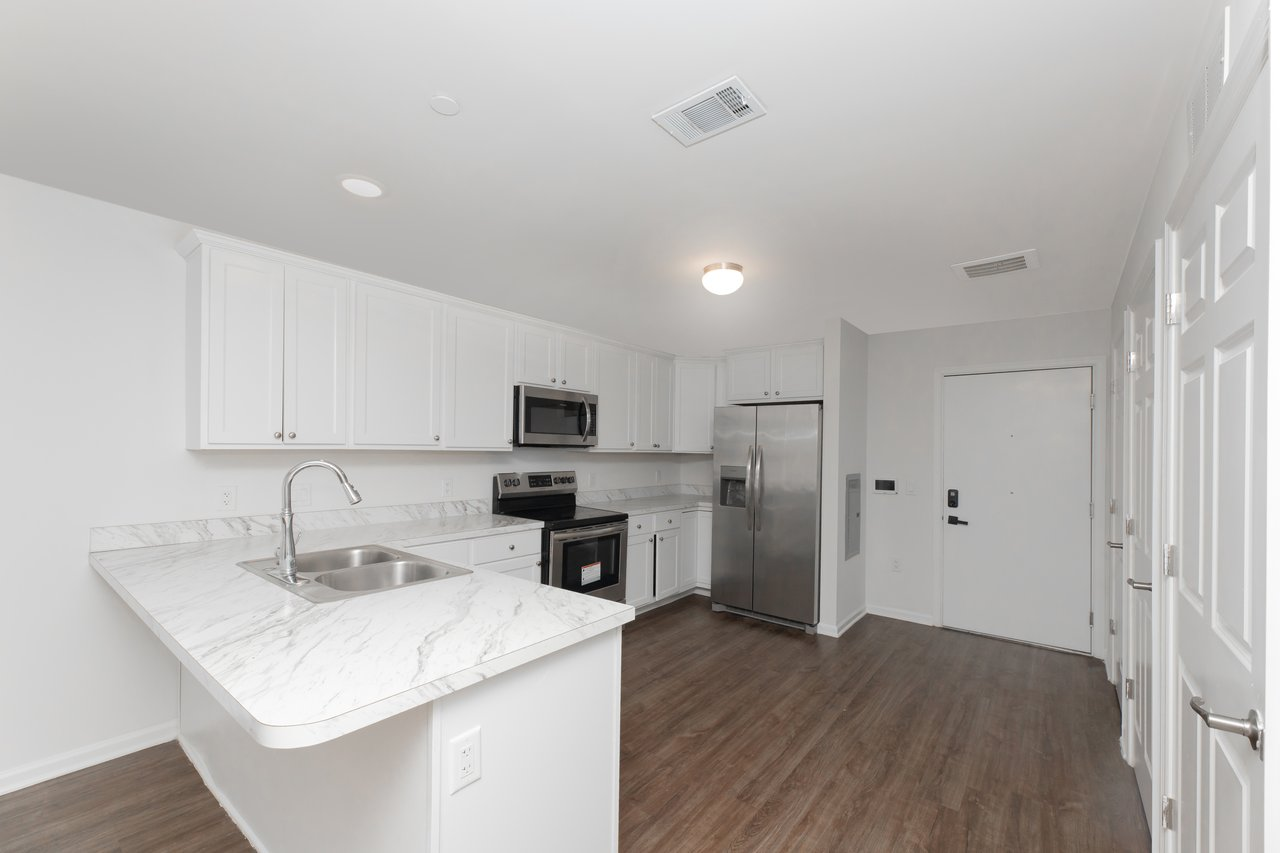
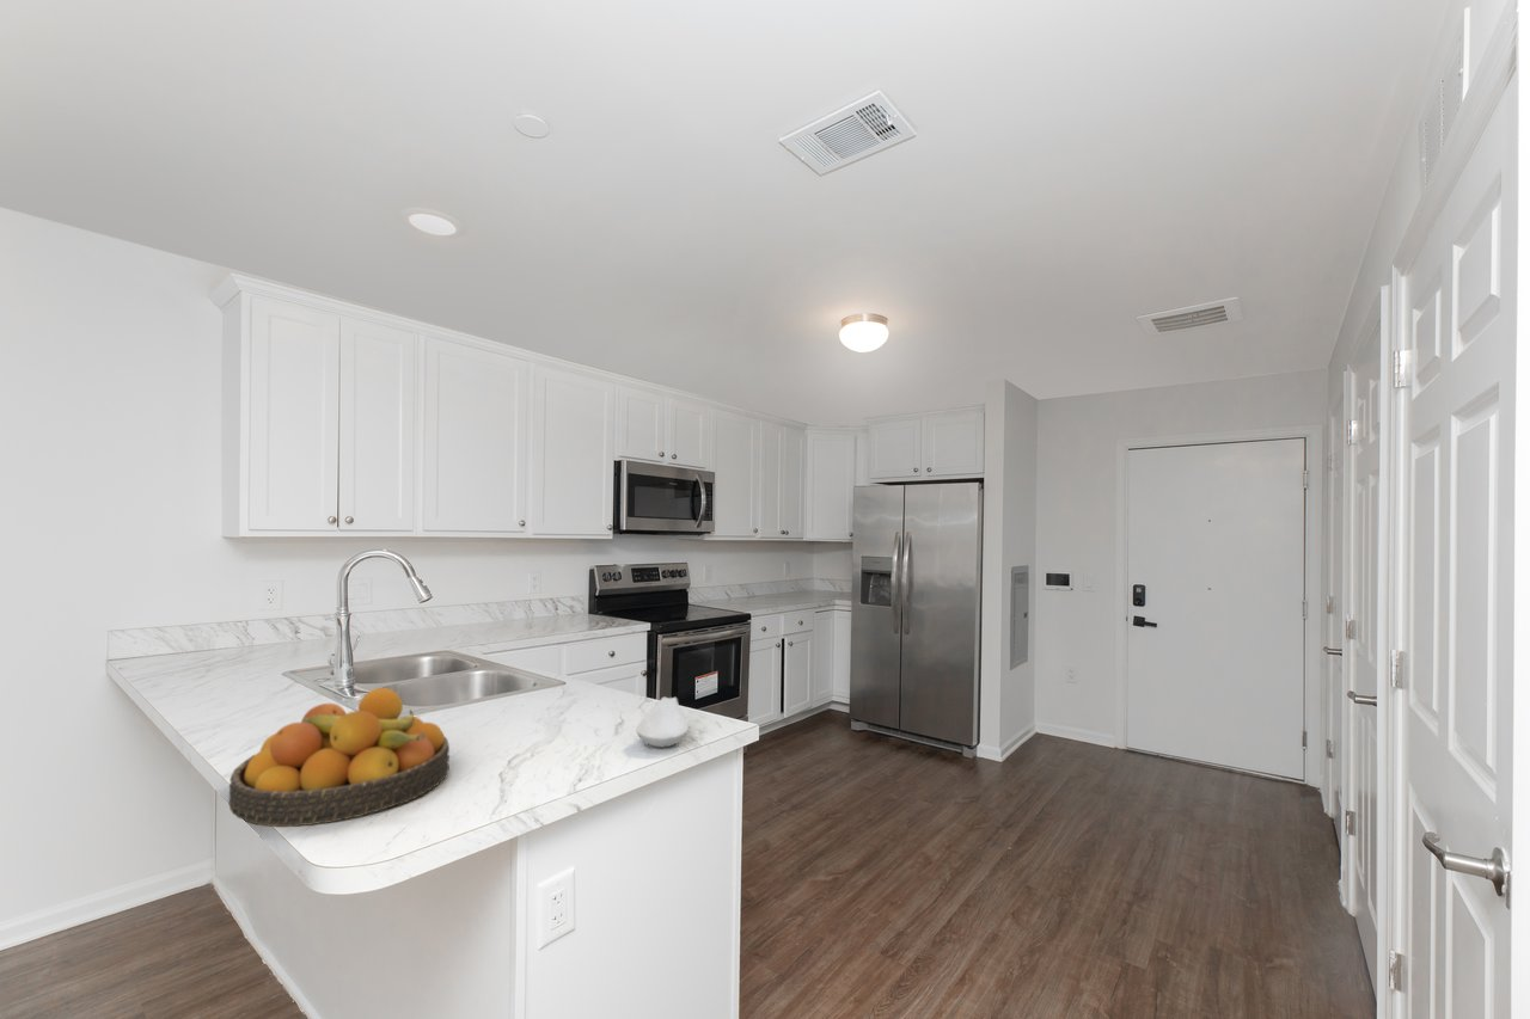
+ spoon rest [635,696,690,749]
+ fruit bowl [227,687,451,828]
